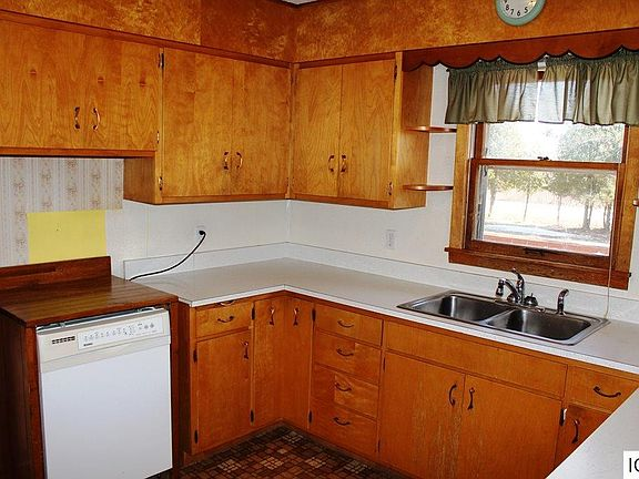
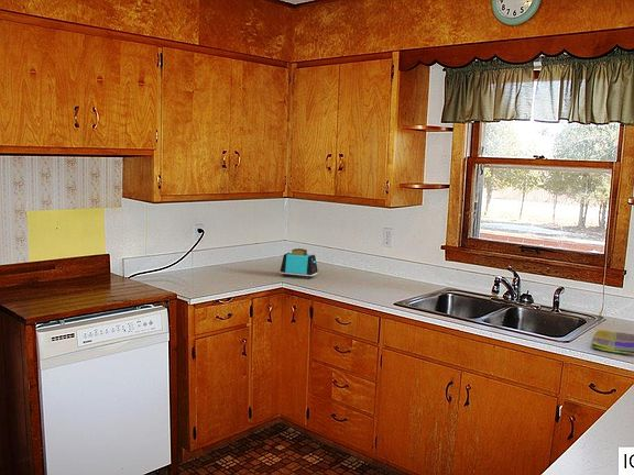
+ toaster [280,247,319,280]
+ dish towel [590,329,634,356]
